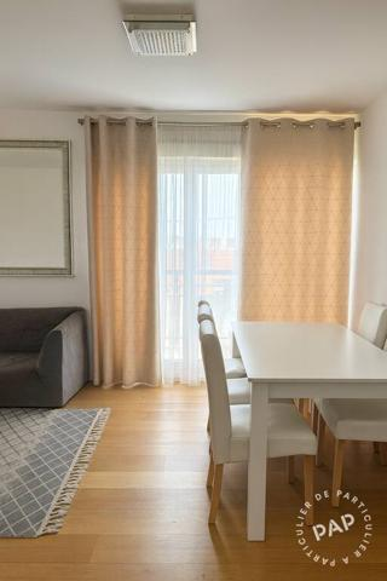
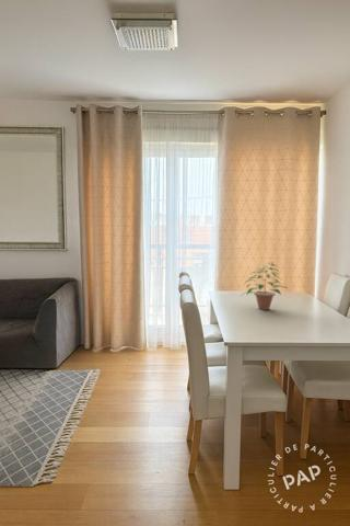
+ potted plant [240,261,289,311]
